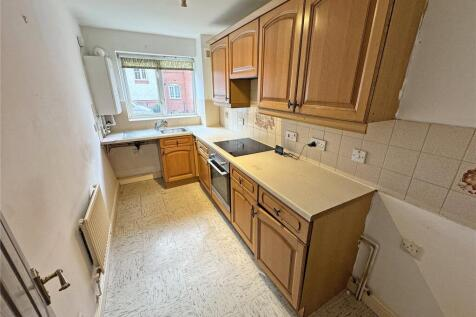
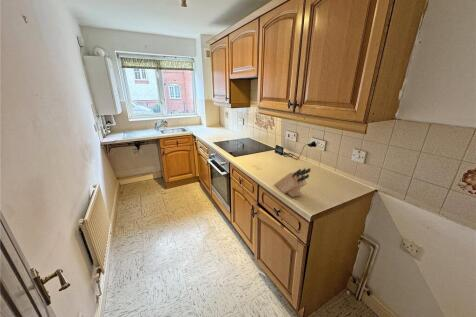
+ knife block [273,167,312,198]
